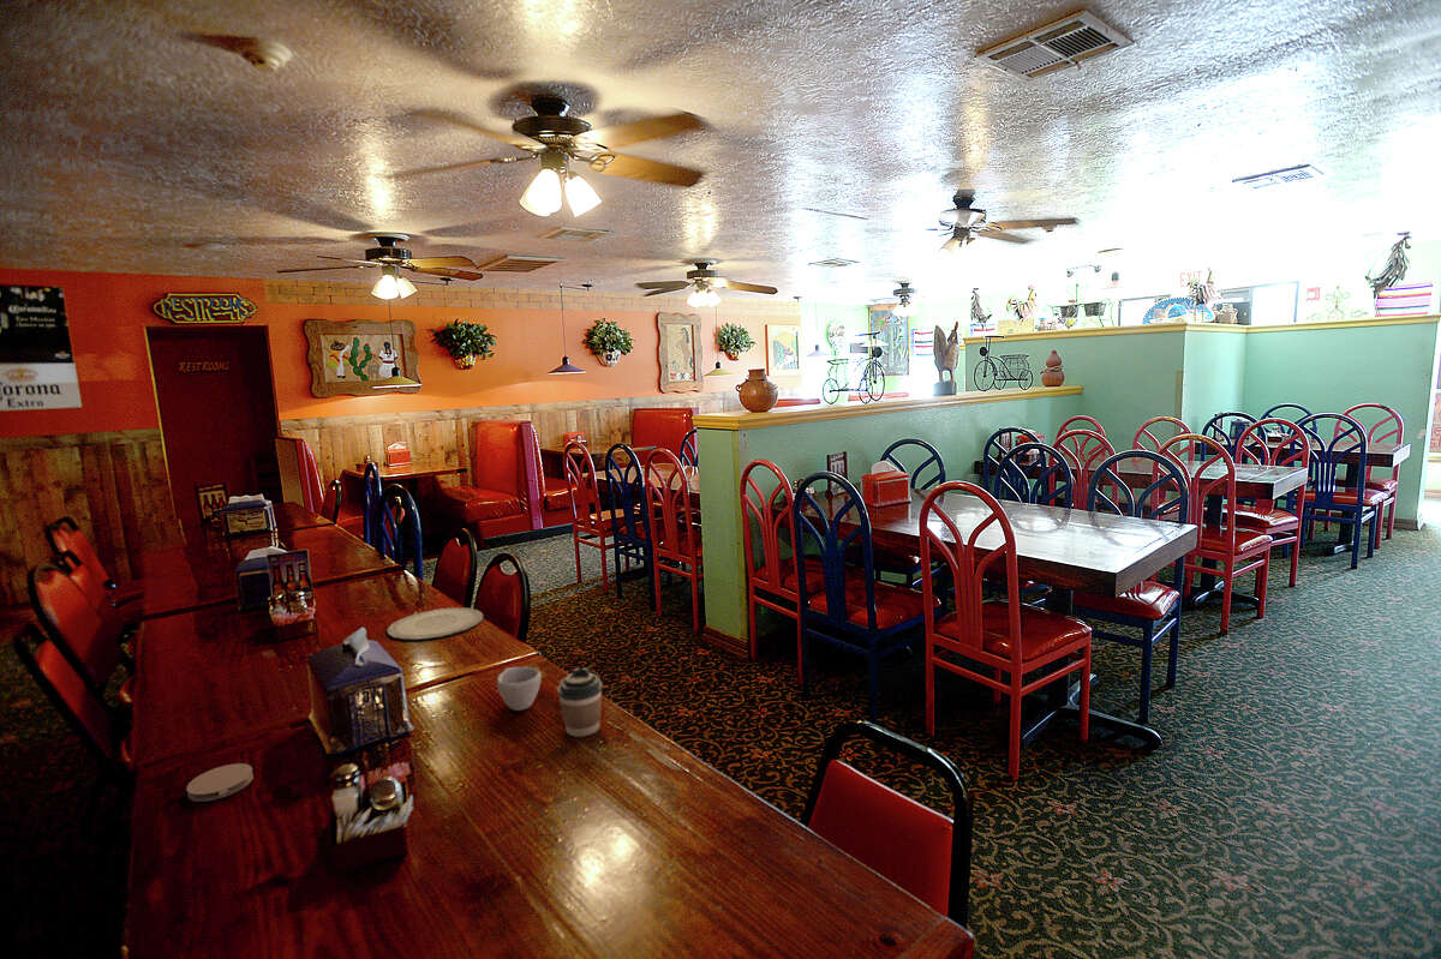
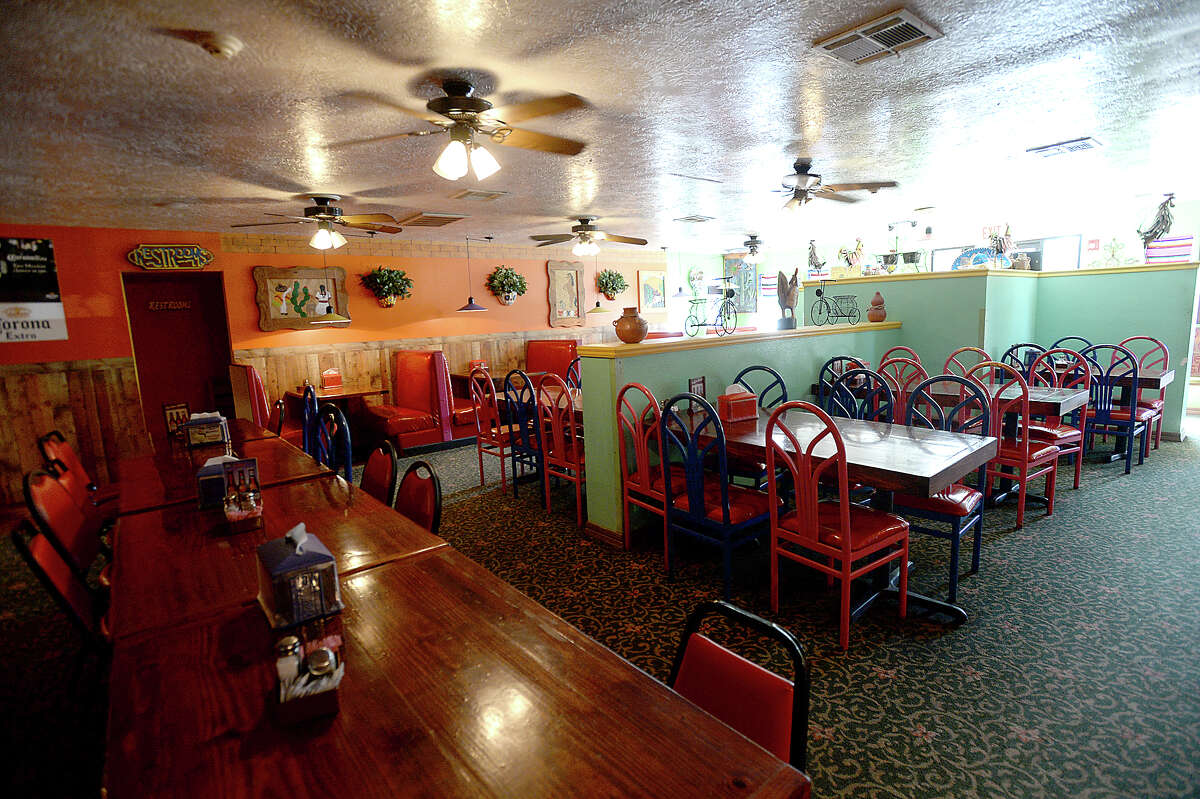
- coffee cup [556,666,604,738]
- cup [496,666,543,712]
- plate [387,606,485,641]
- coaster [186,762,255,803]
